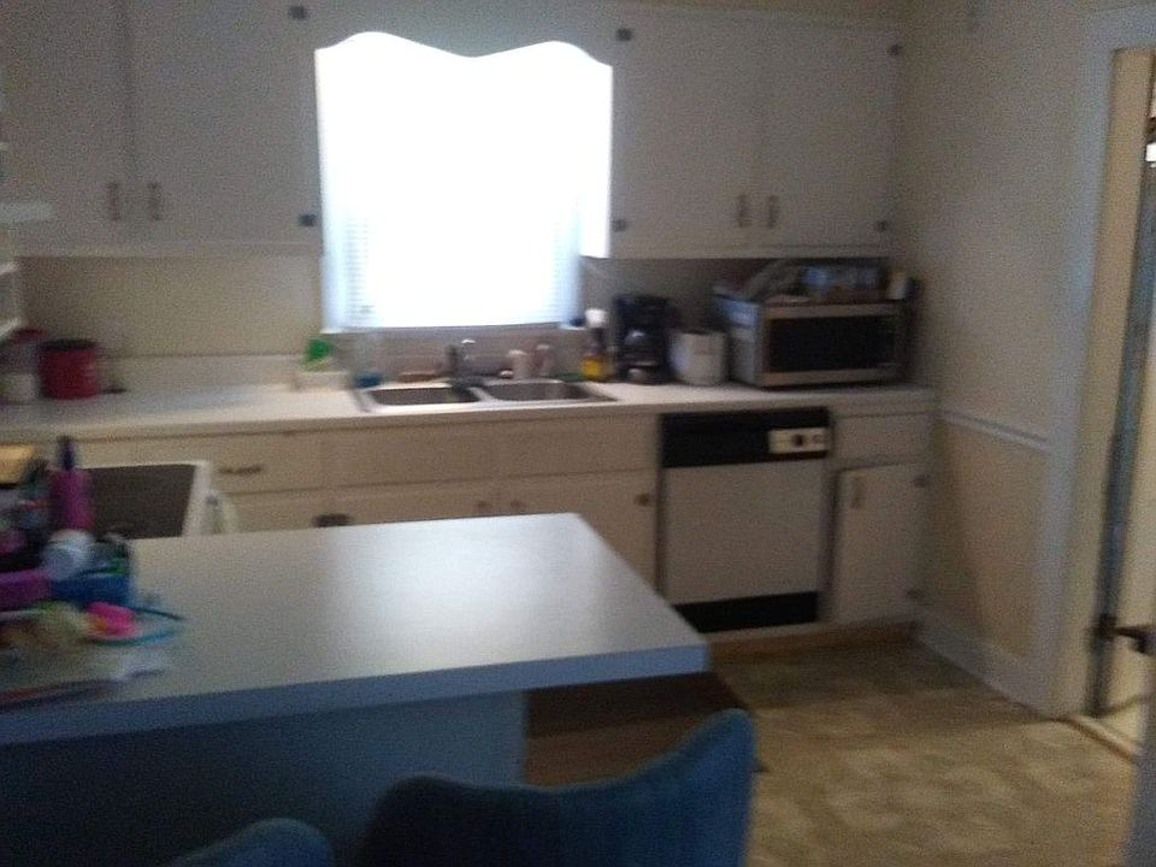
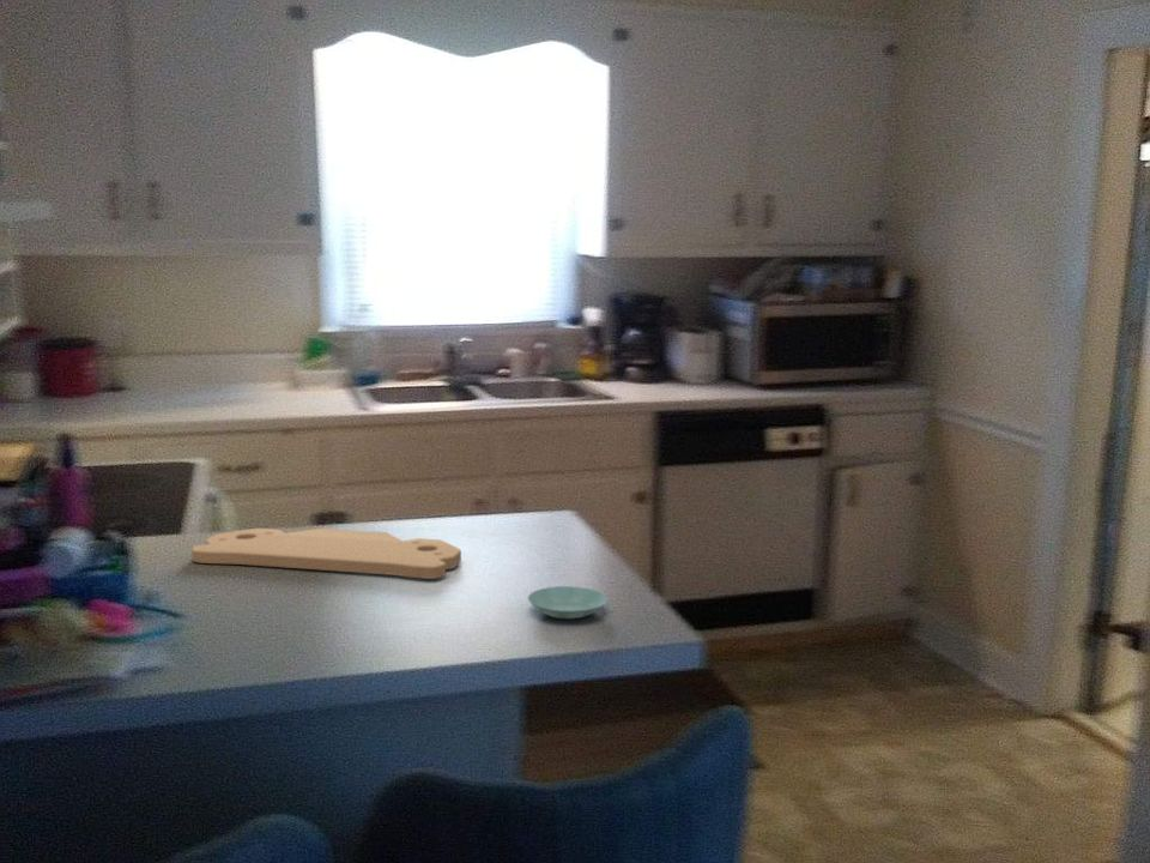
+ saucer [527,585,609,620]
+ cutting board [190,527,462,580]
